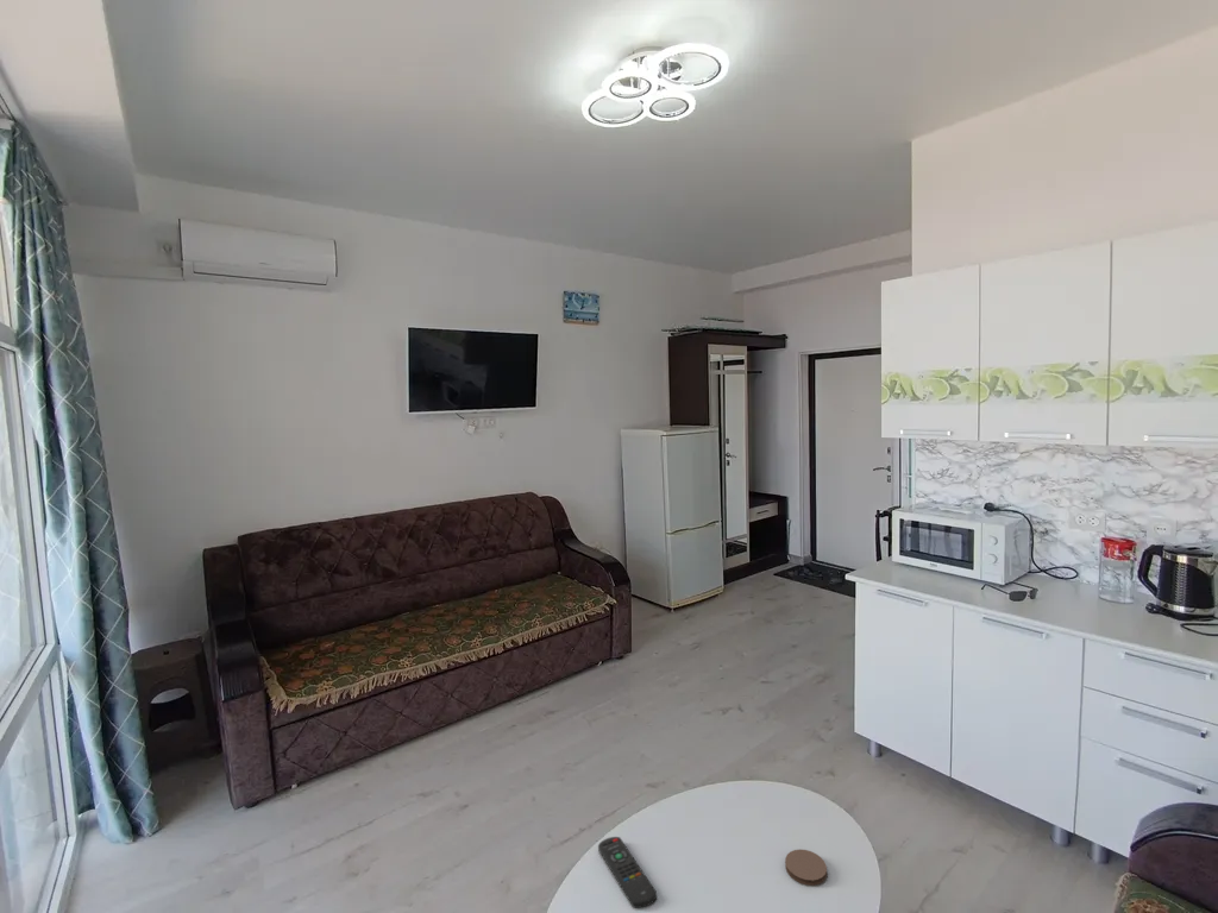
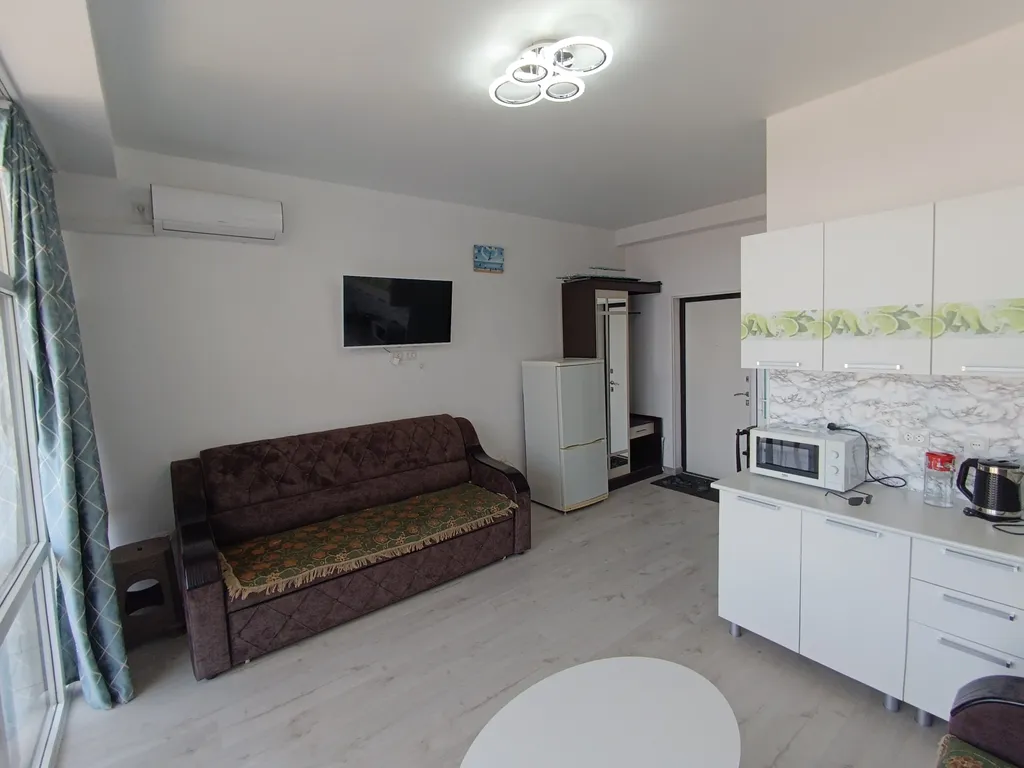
- coaster [784,848,828,887]
- remote control [597,836,658,909]
